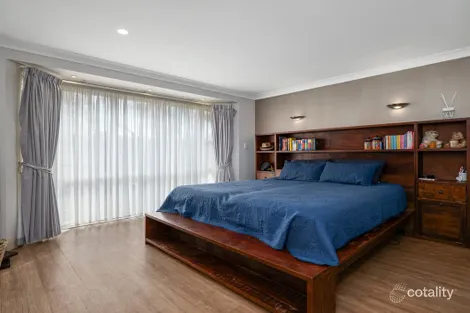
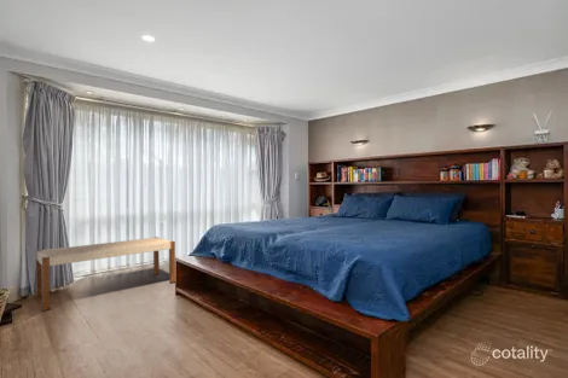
+ bench [35,235,176,312]
